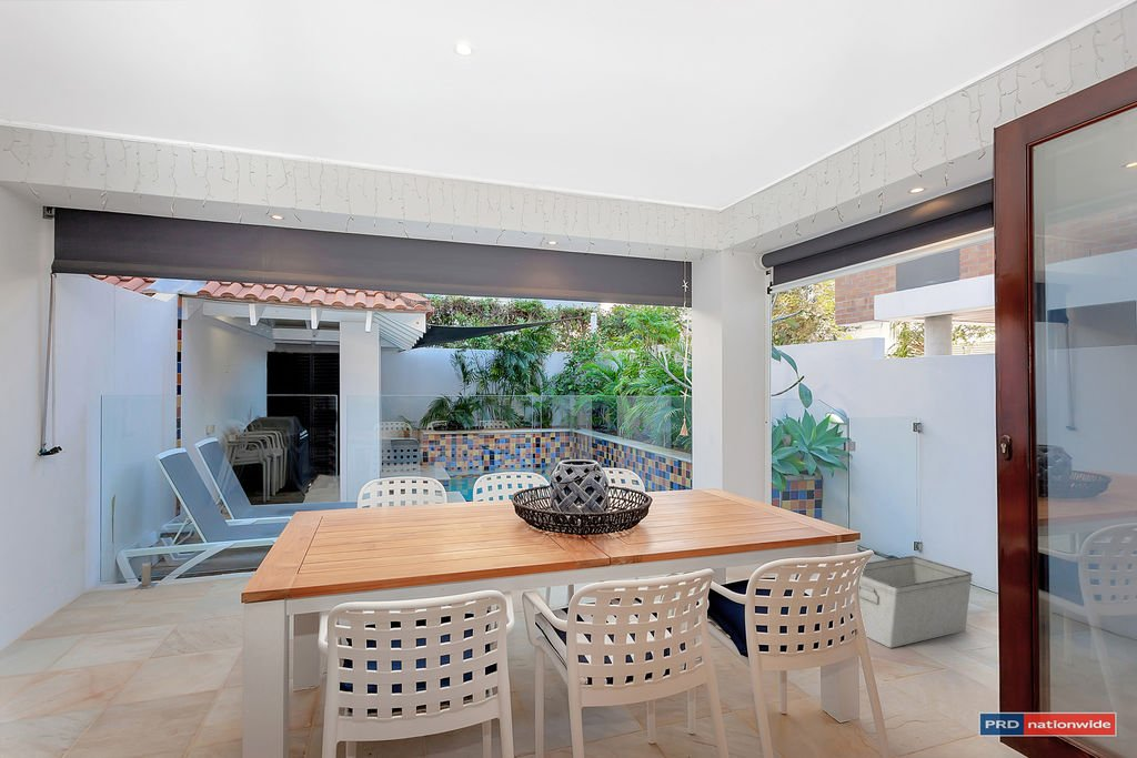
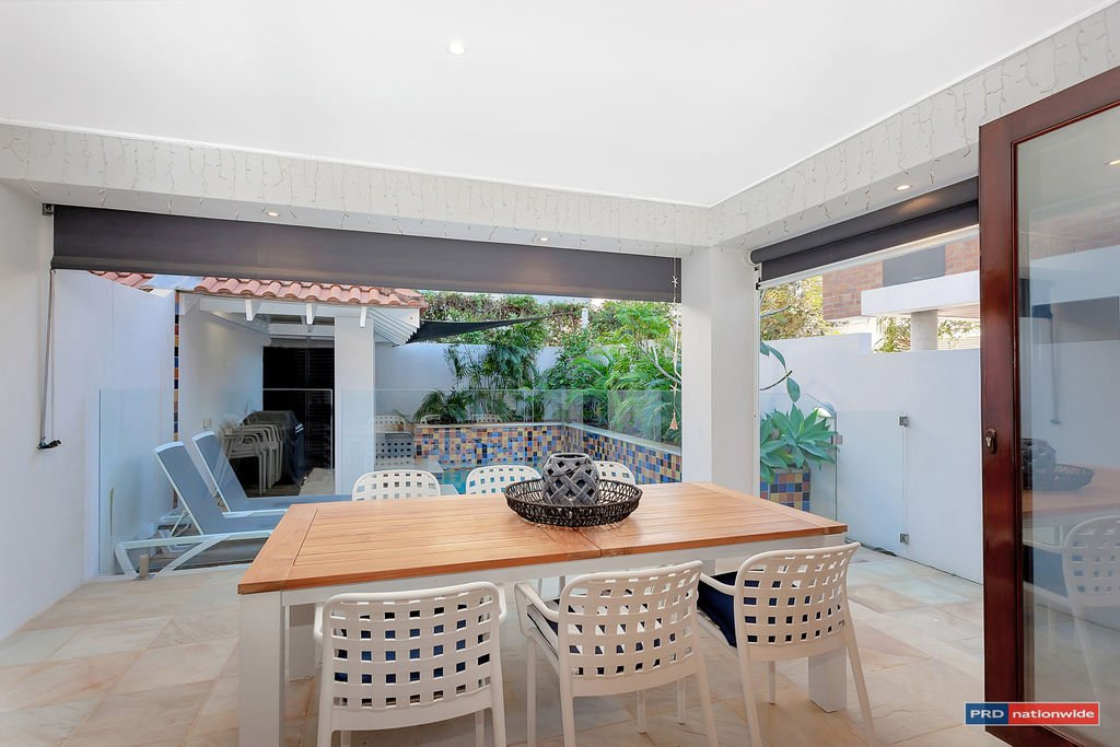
- storage bin [859,555,974,649]
